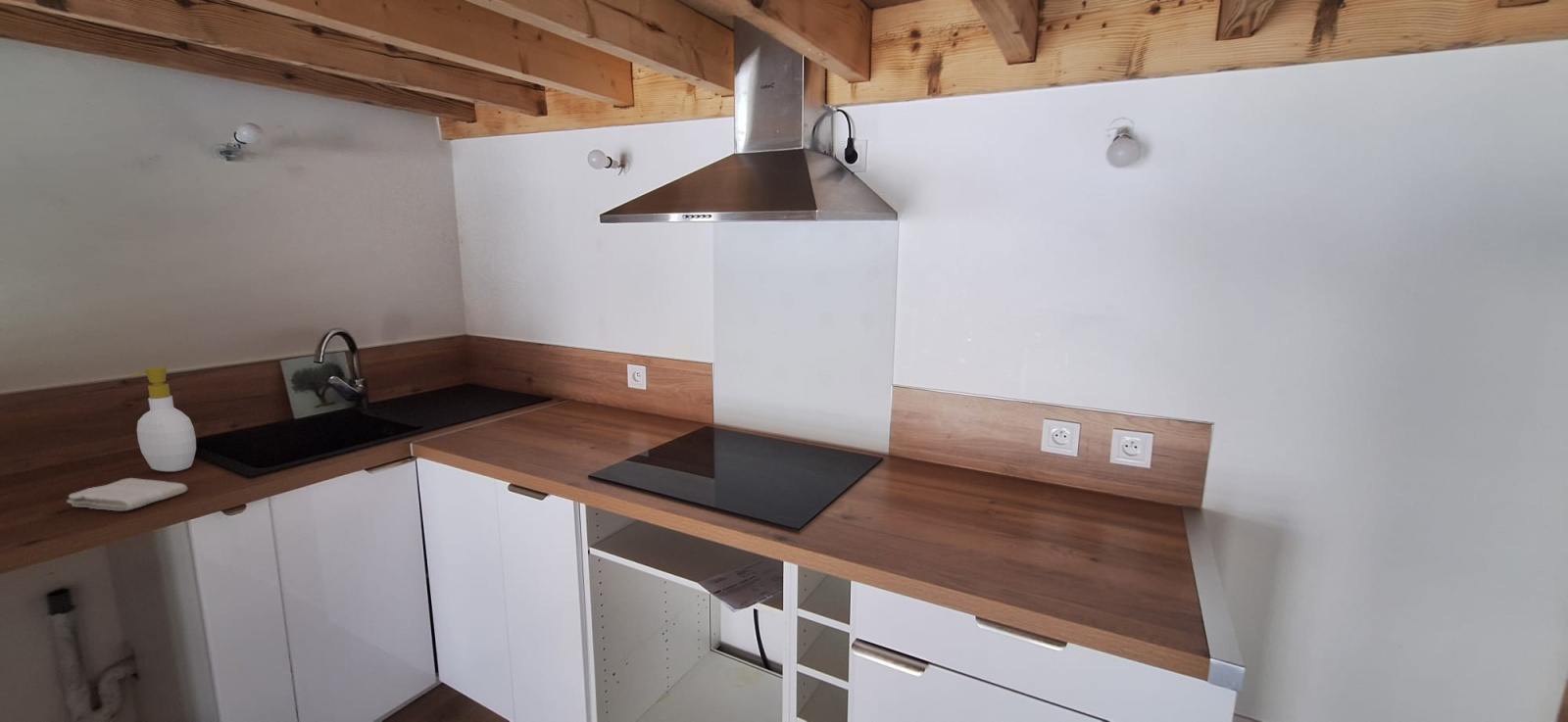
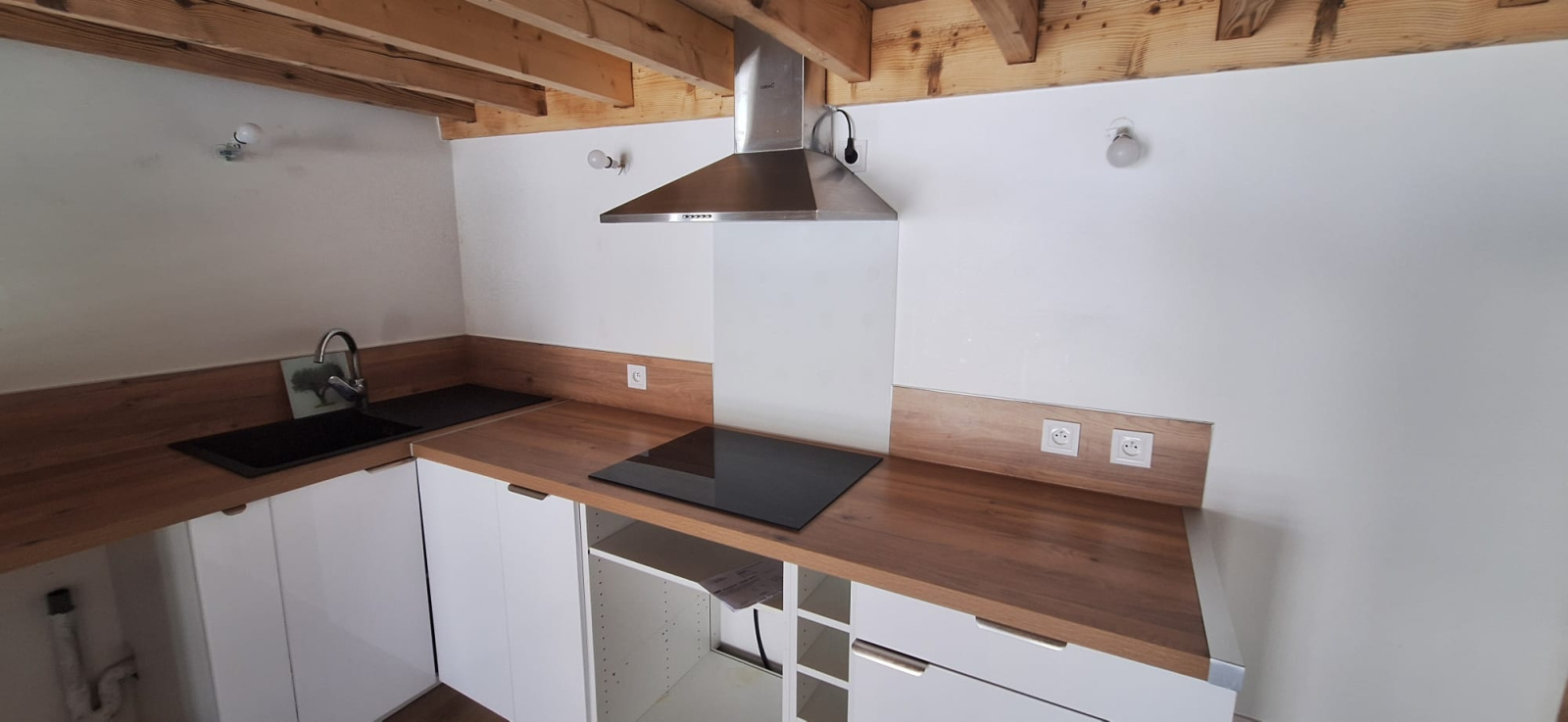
- washcloth [66,477,189,511]
- soap bottle [128,366,197,472]
